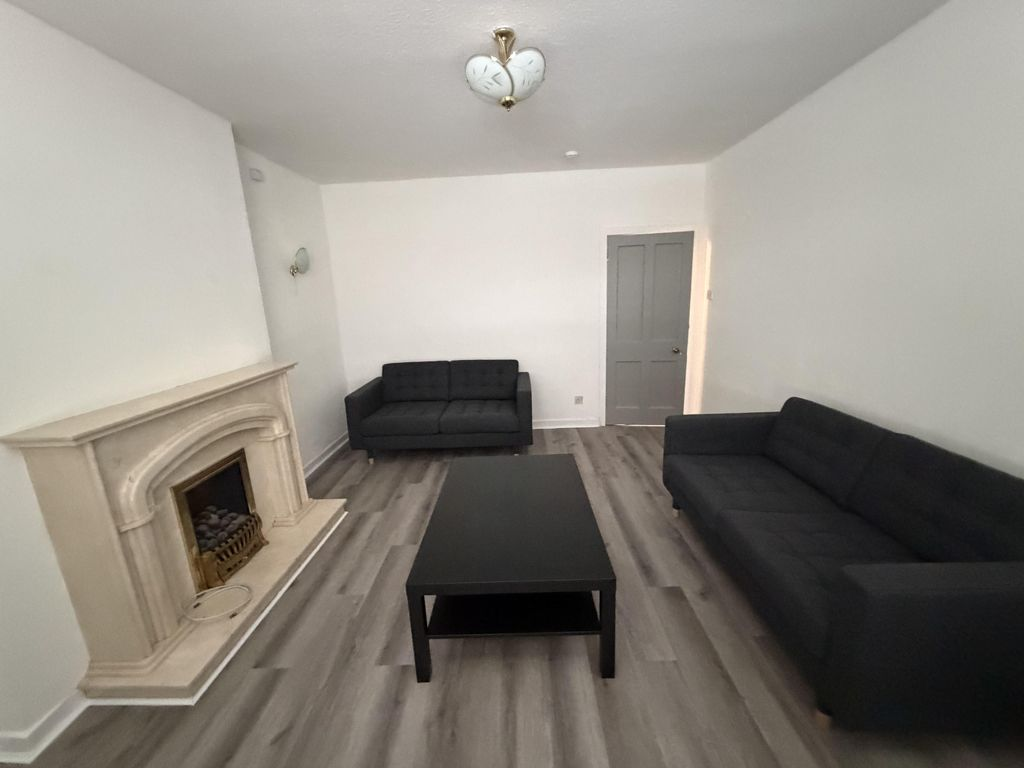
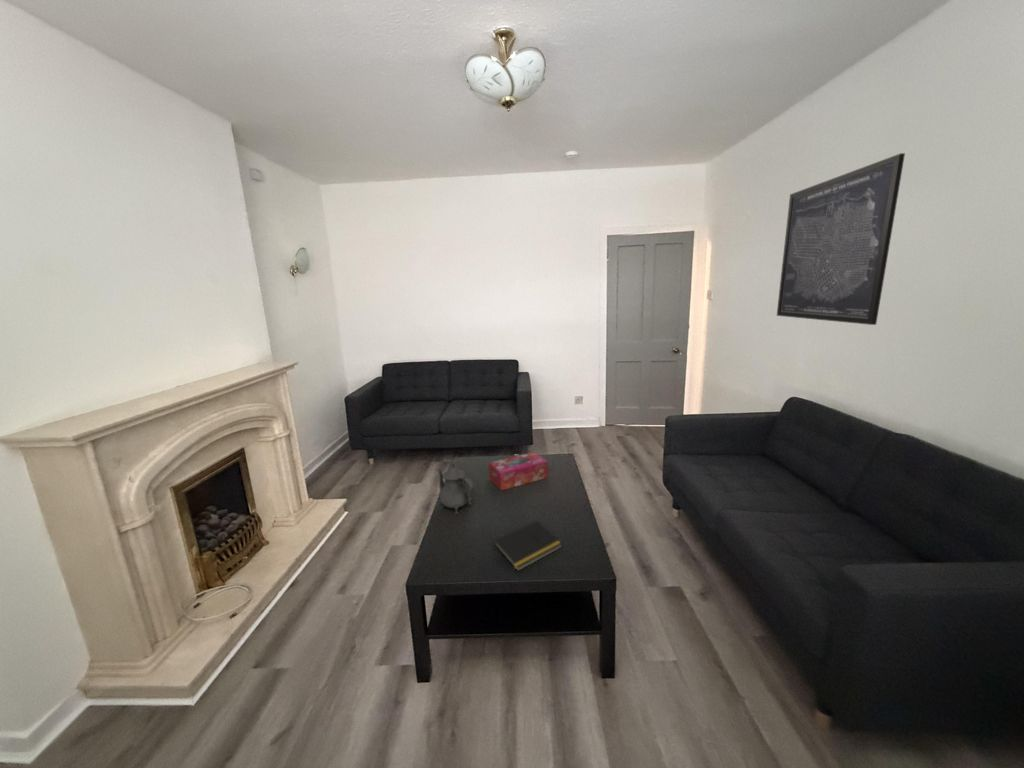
+ teapot [435,459,475,515]
+ tissue box [488,451,549,492]
+ notepad [493,520,563,572]
+ wall art [776,152,906,326]
